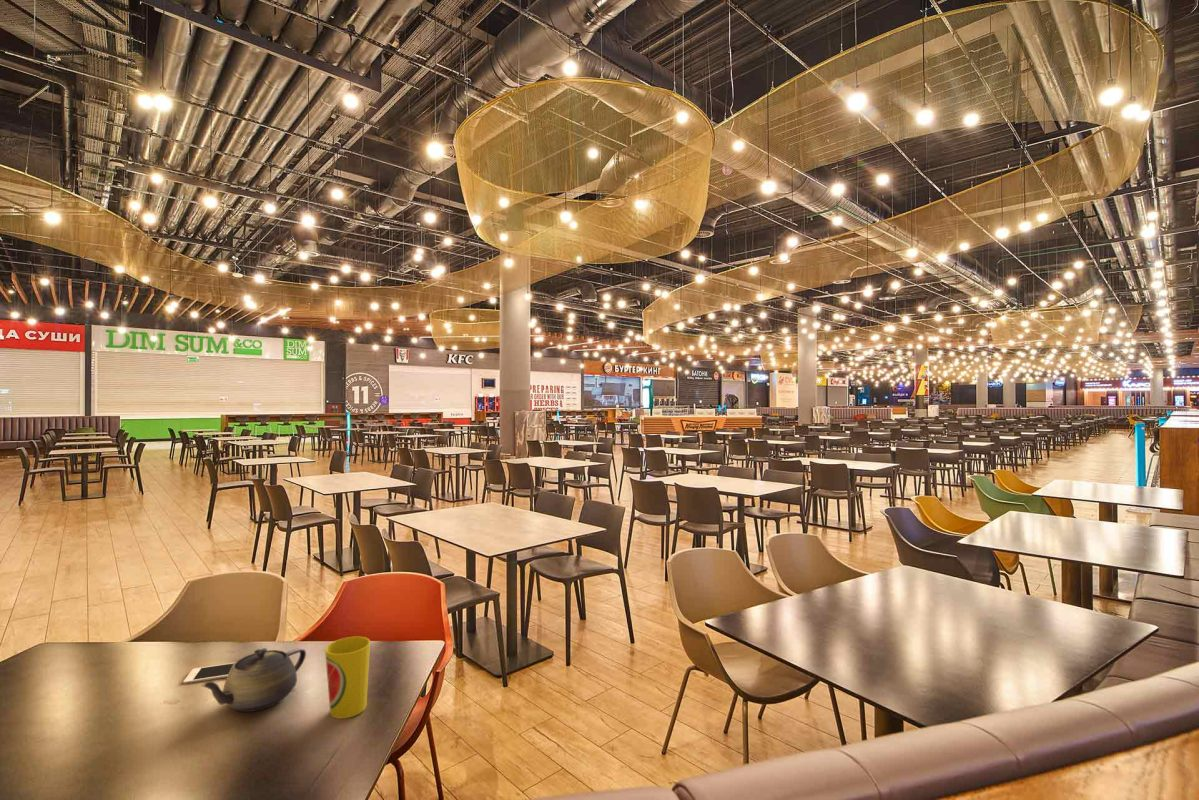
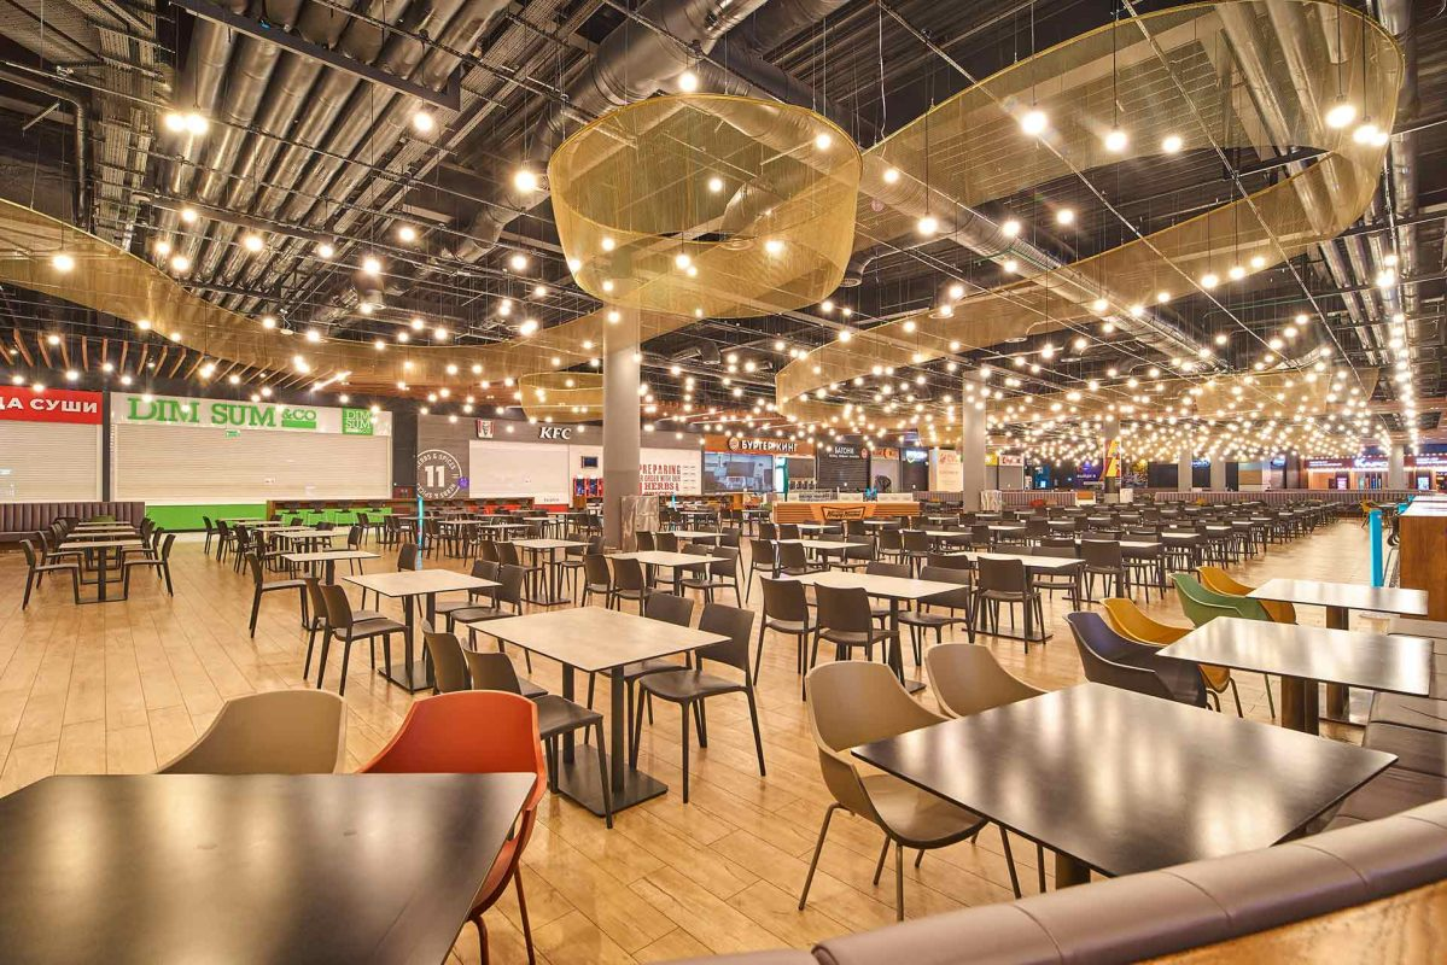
- cell phone [182,662,236,685]
- cup [324,636,371,720]
- teapot [200,647,307,713]
